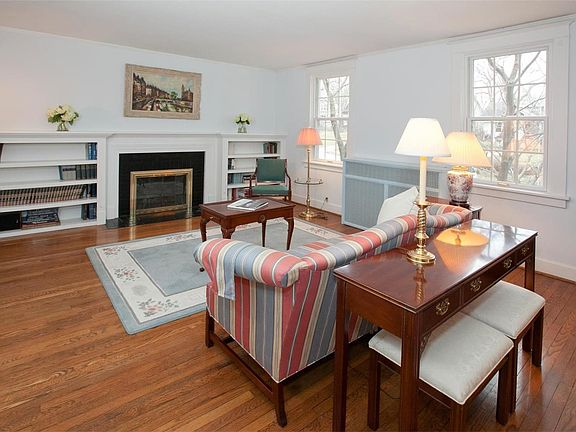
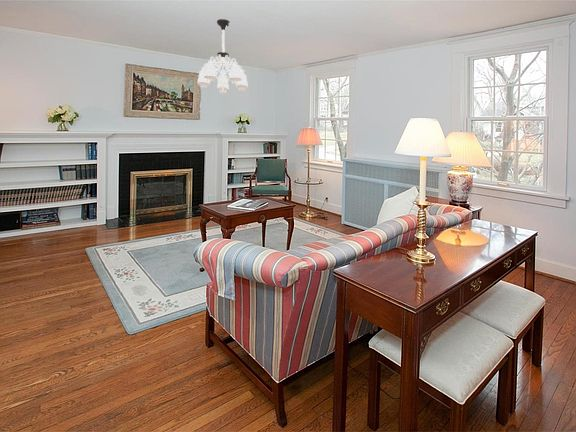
+ chandelier [196,18,249,94]
